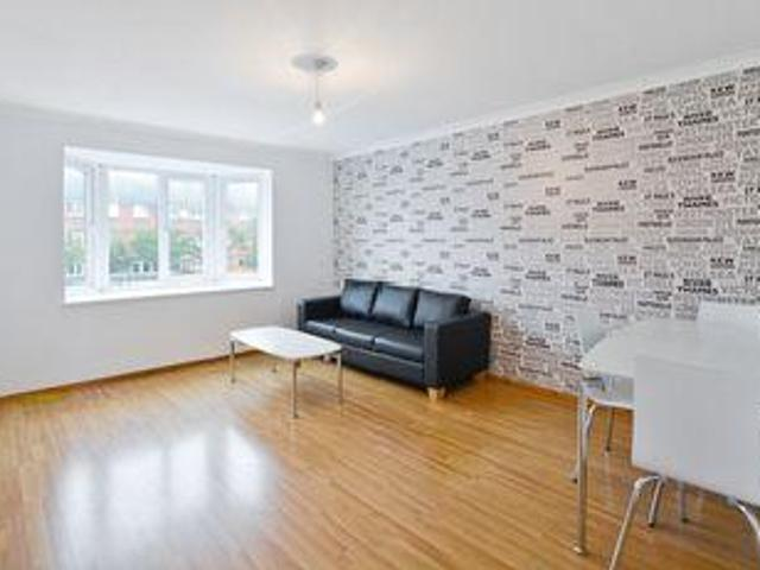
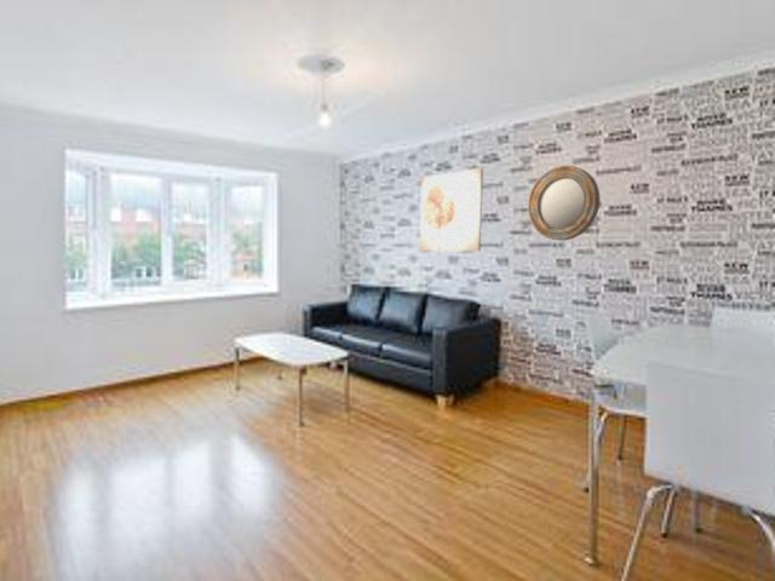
+ home mirror [527,165,601,242]
+ wall art [418,167,484,252]
